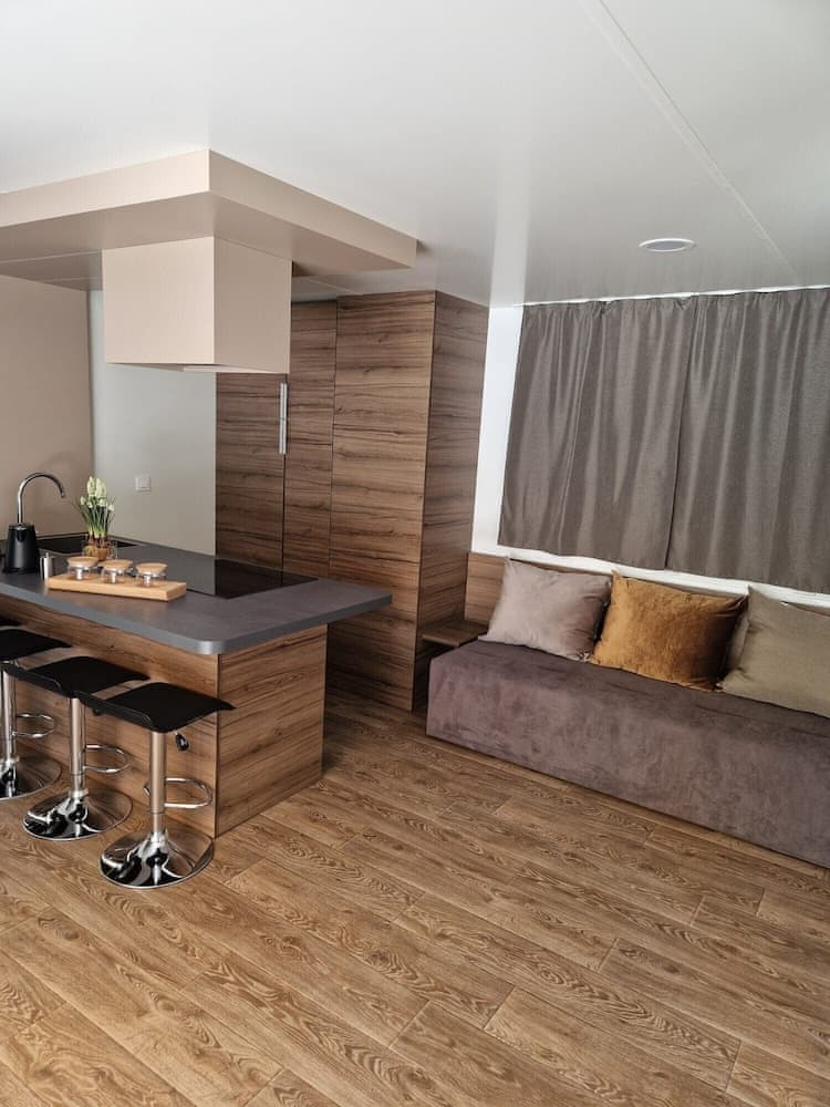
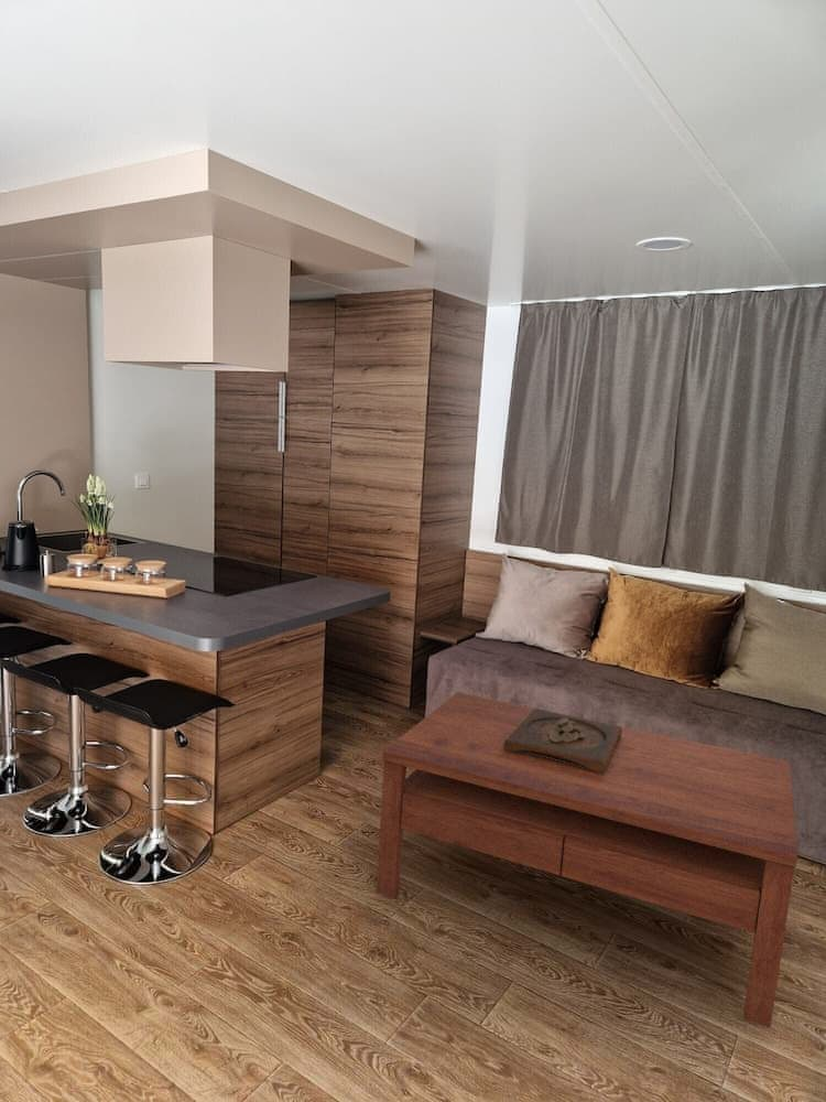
+ wooden tray [503,707,622,775]
+ coffee table [376,691,798,1028]
